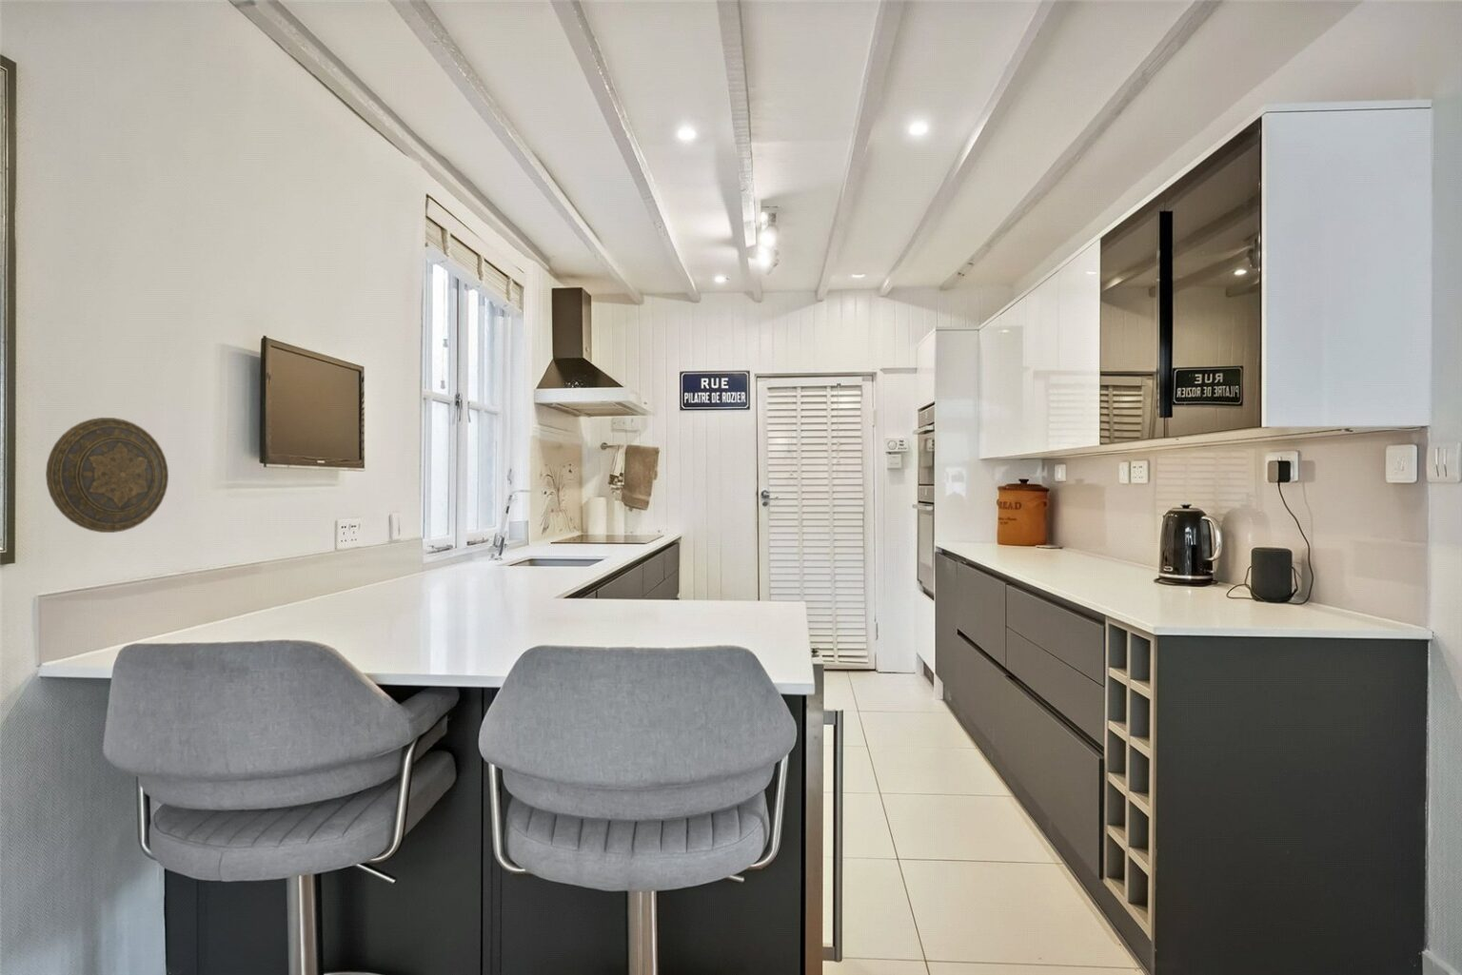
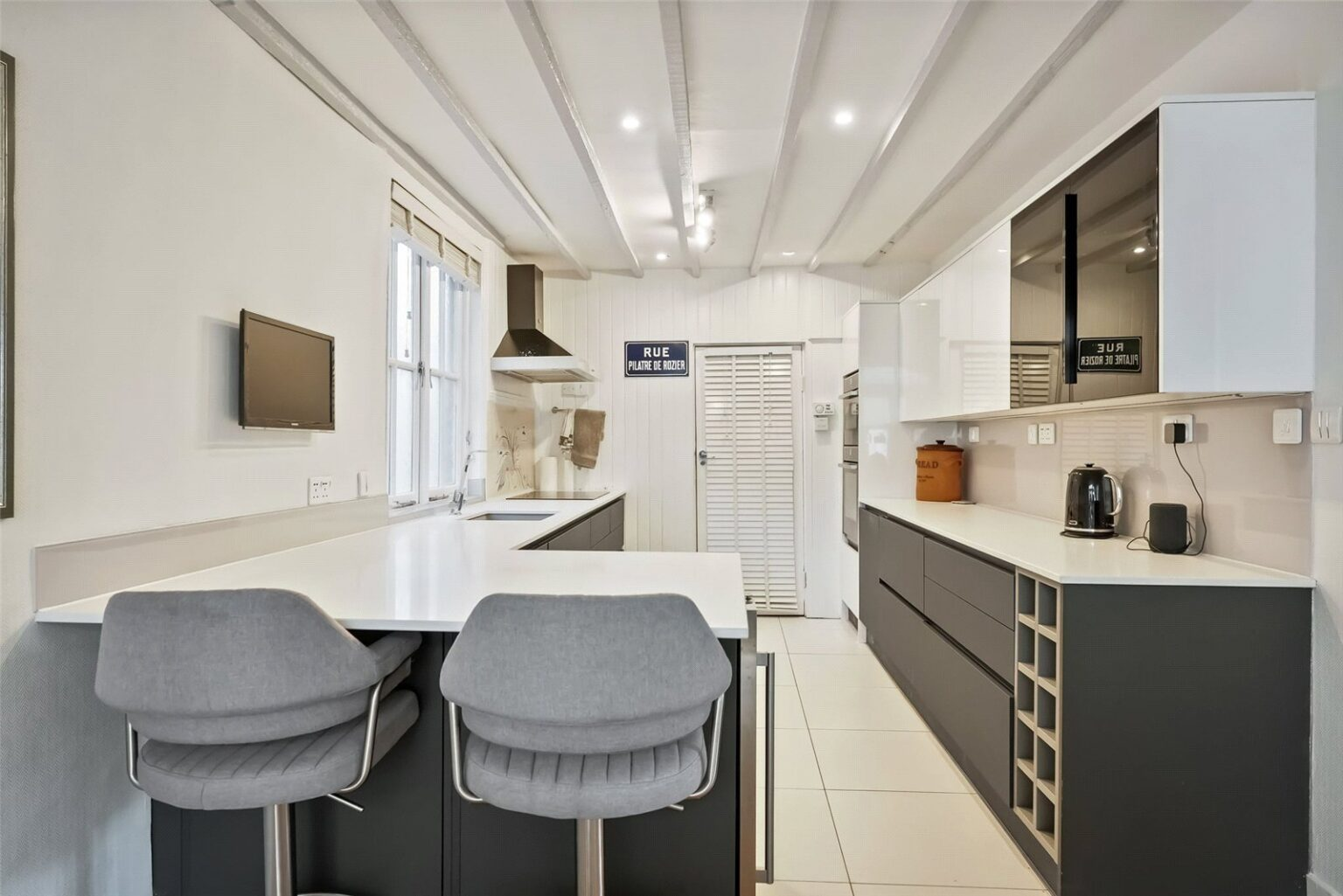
- decorative plate [45,417,170,533]
